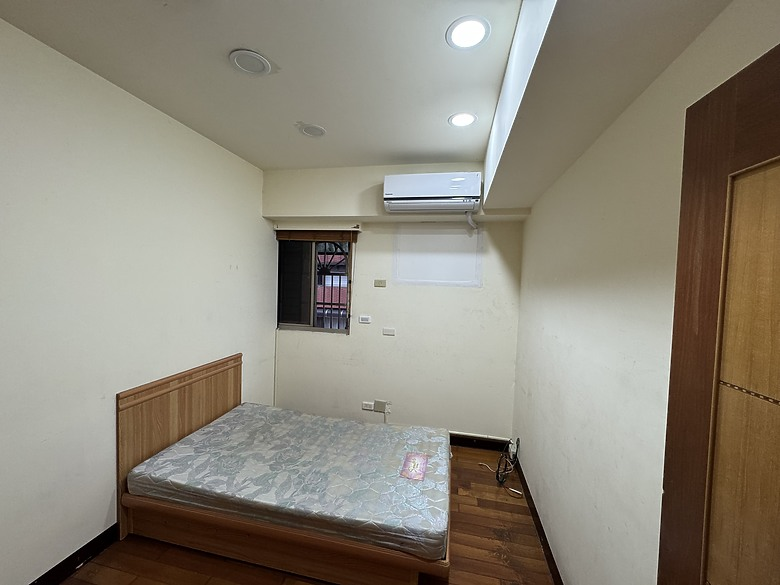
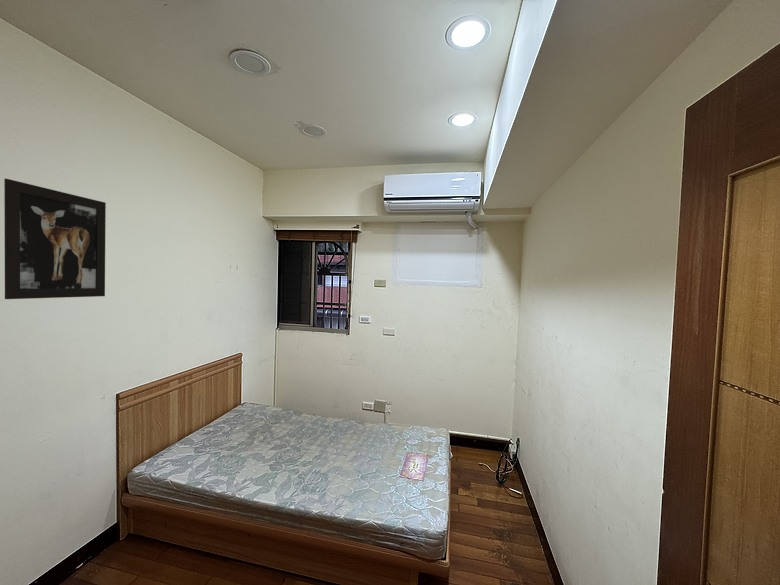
+ wall art [3,178,107,300]
